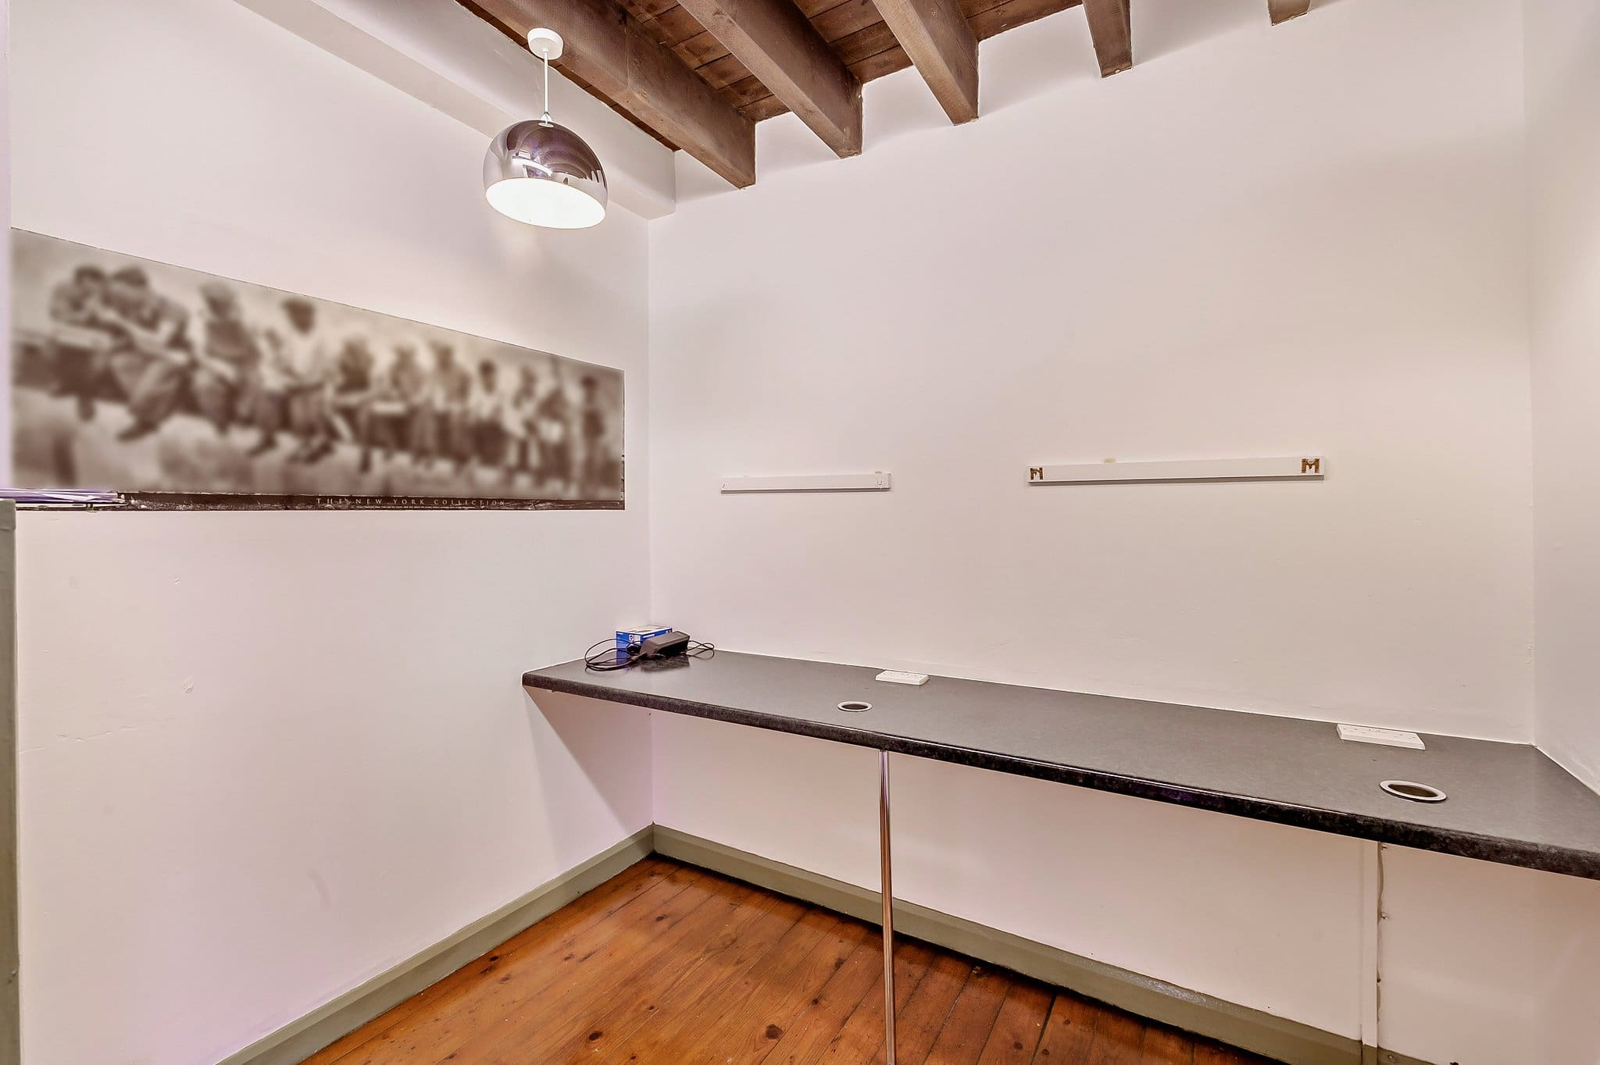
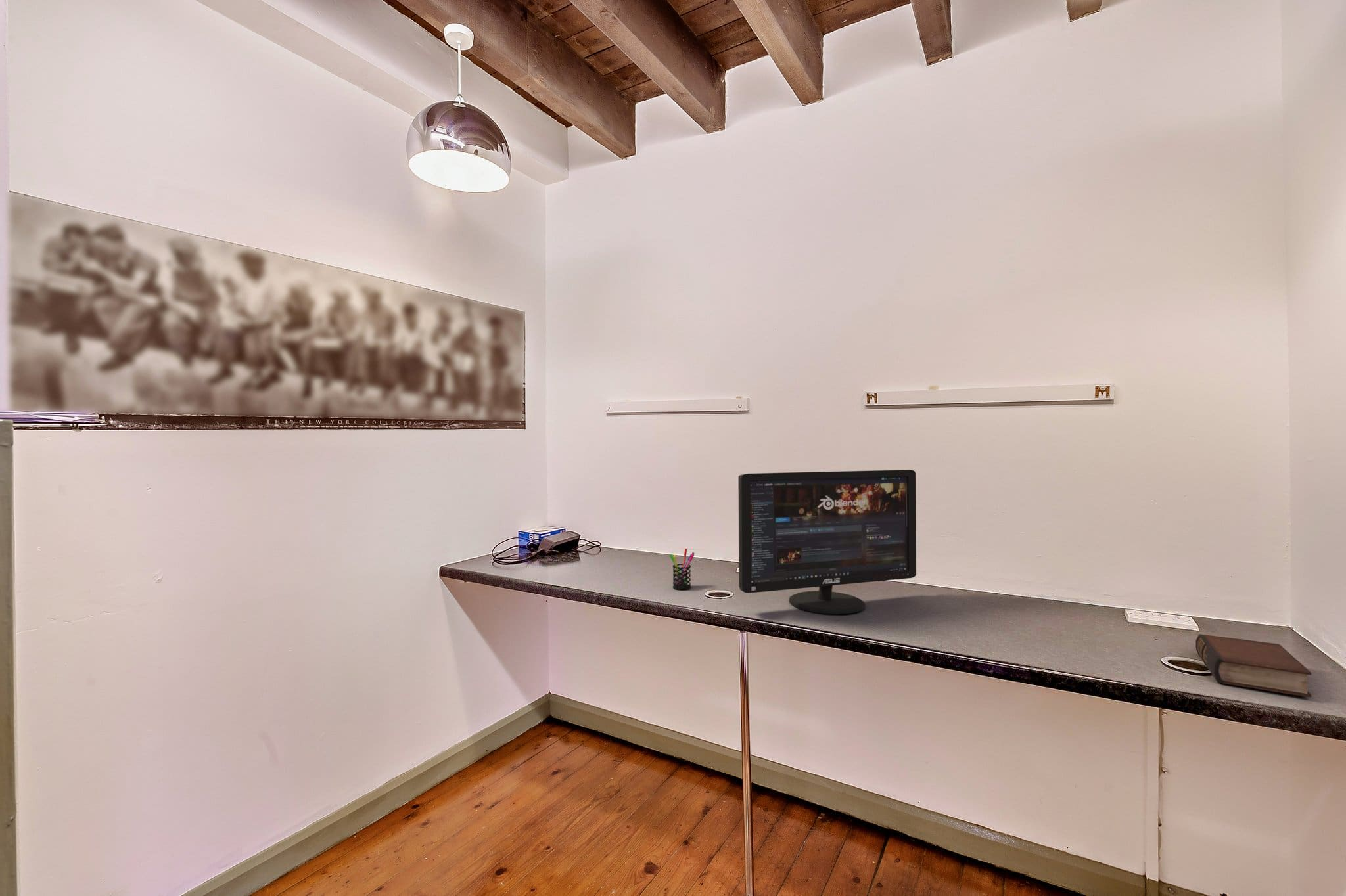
+ book [1195,633,1312,698]
+ computer monitor [737,469,917,614]
+ pen holder [669,548,695,590]
